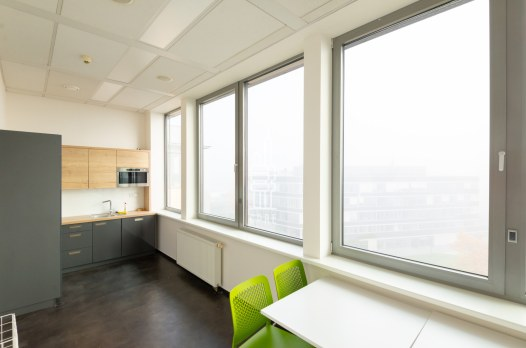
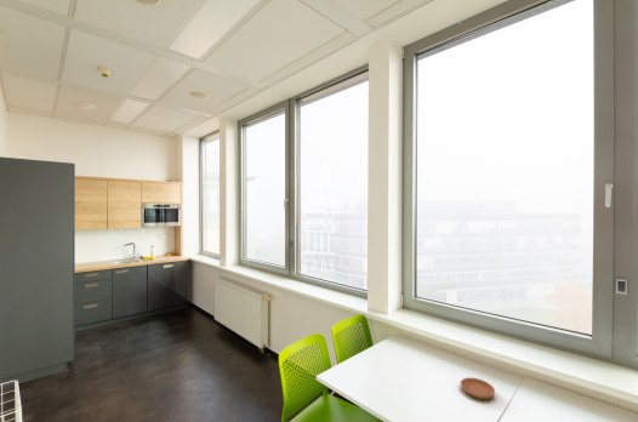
+ saucer [460,376,496,400]
